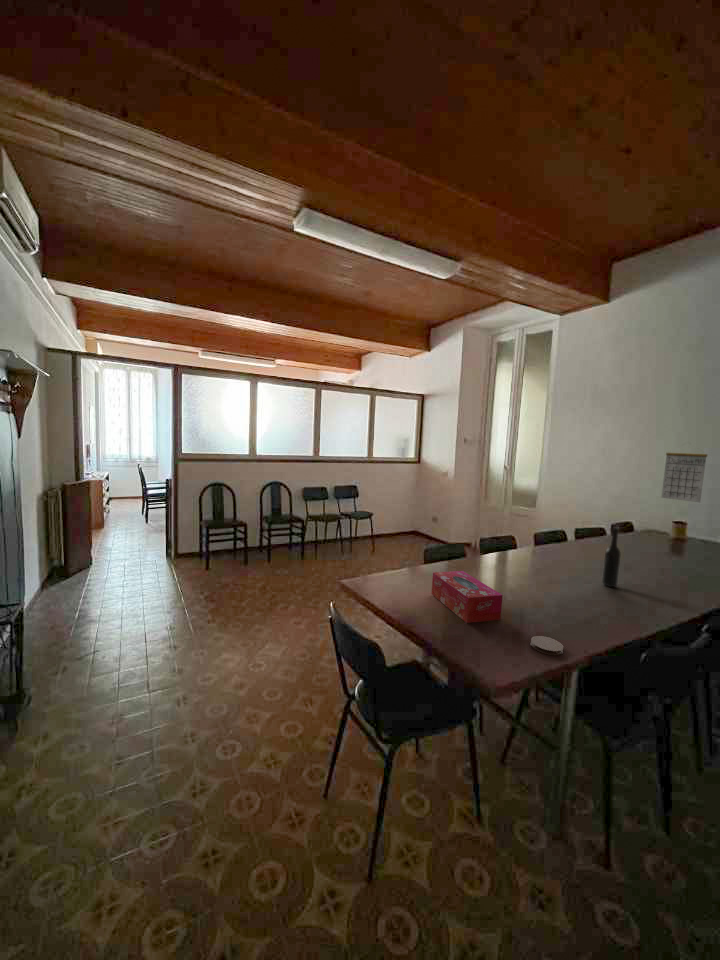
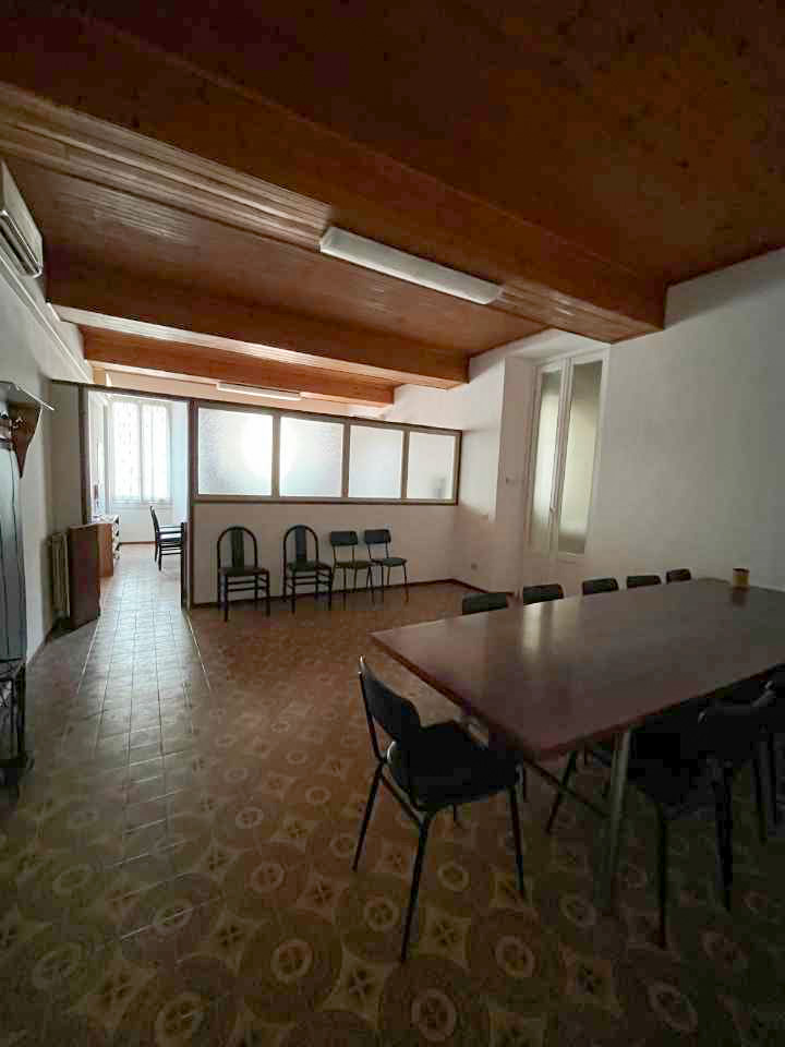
- calendar [660,441,708,503]
- bottle [601,526,622,588]
- tissue box [430,570,504,624]
- coaster [530,635,564,656]
